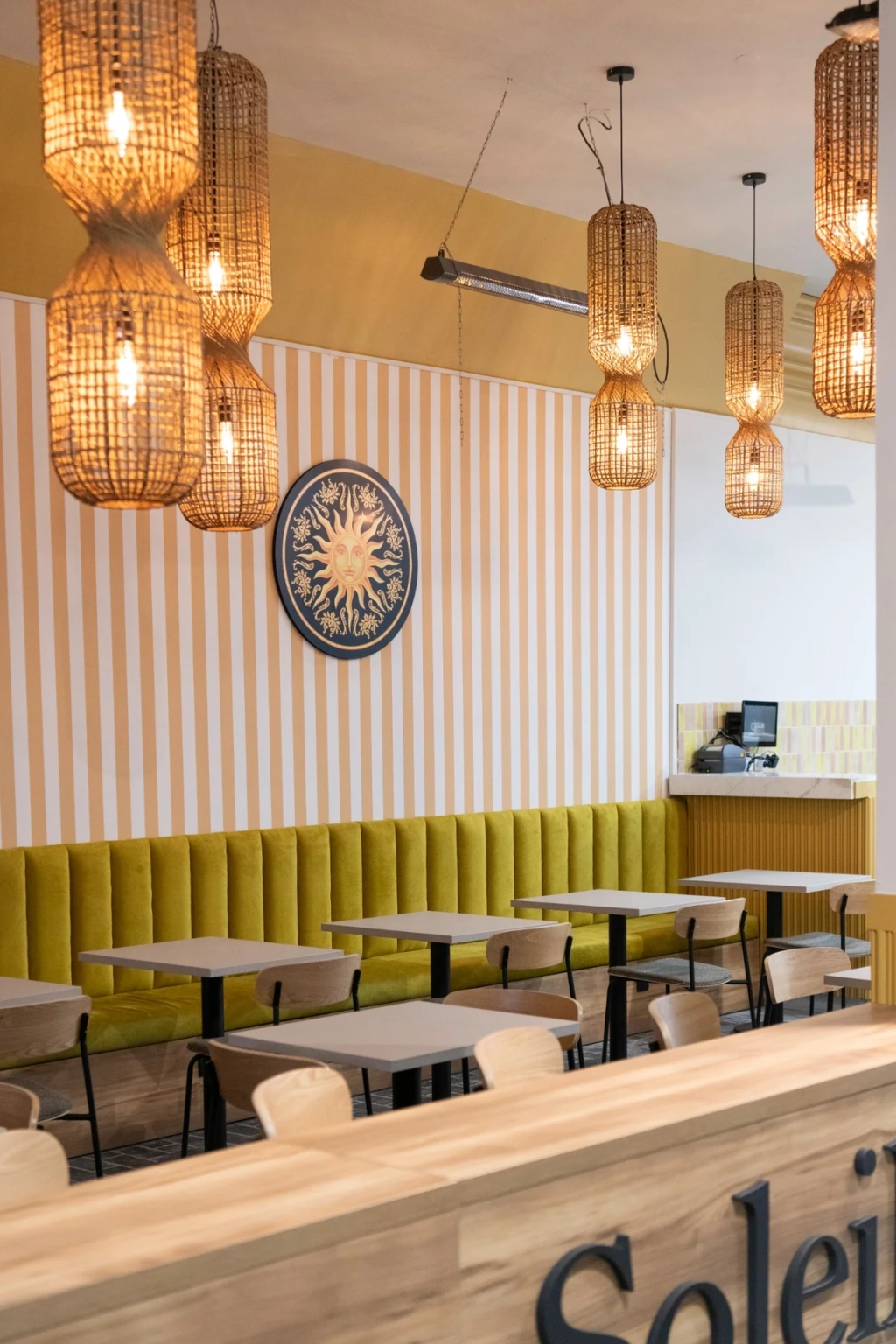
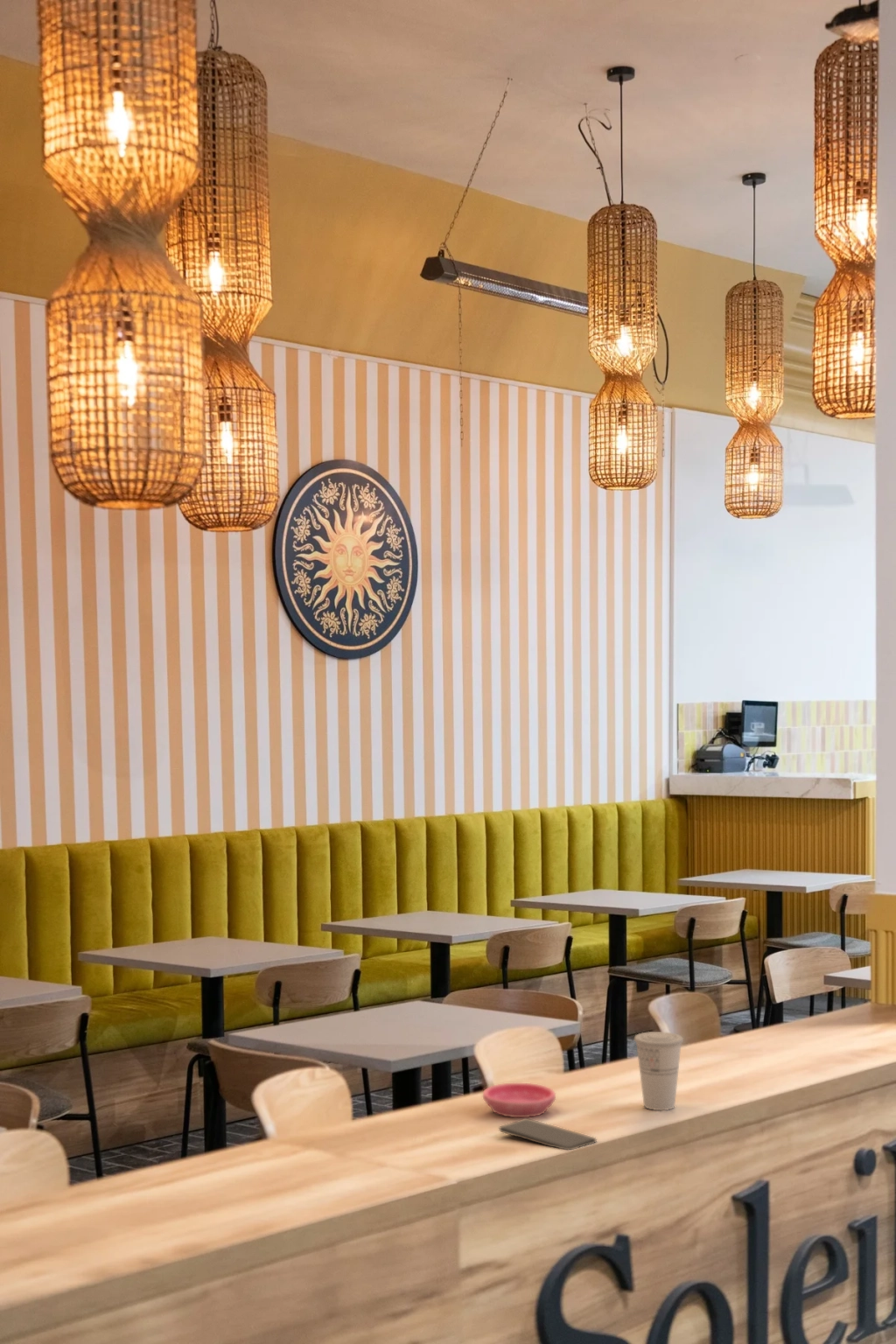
+ saucer [482,1082,556,1118]
+ smartphone [498,1117,598,1151]
+ cup [634,1031,684,1111]
